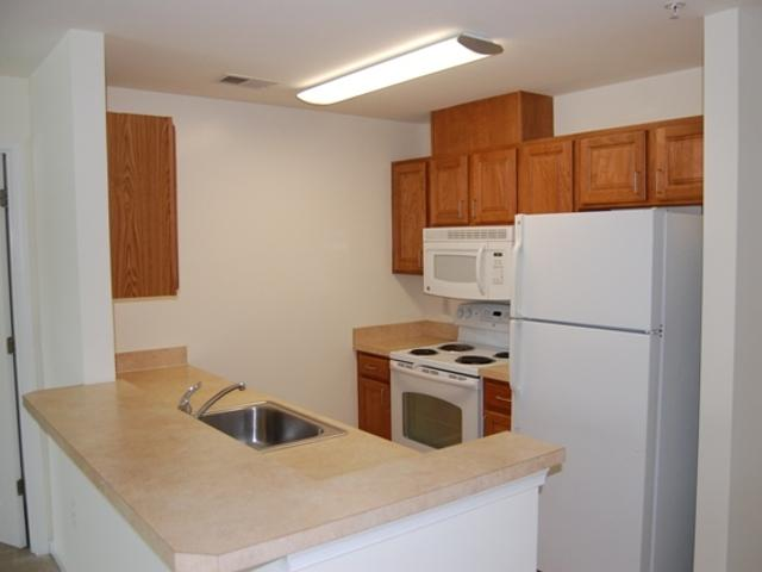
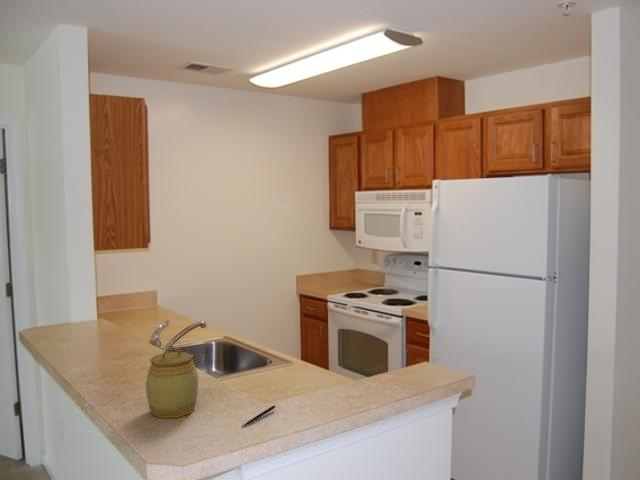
+ pen [241,404,277,428]
+ jar [145,345,200,419]
